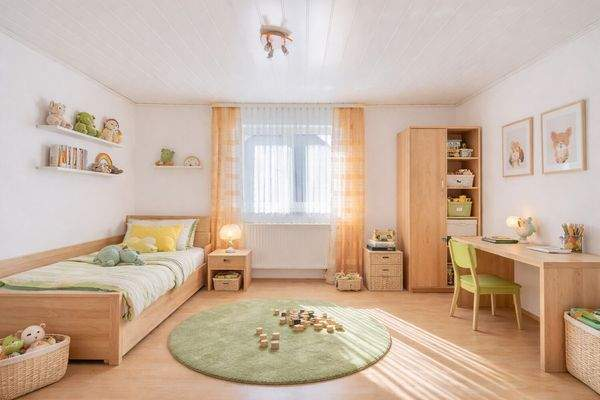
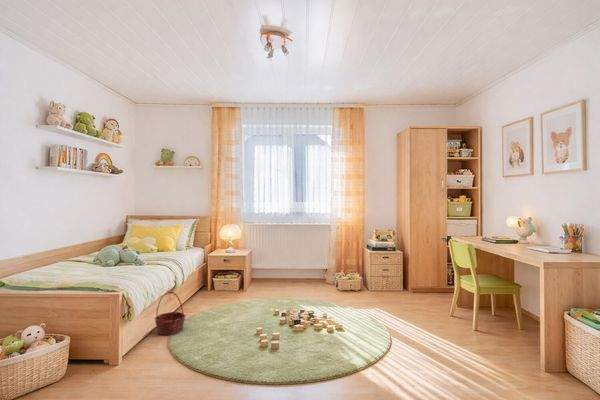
+ basket [153,291,186,336]
